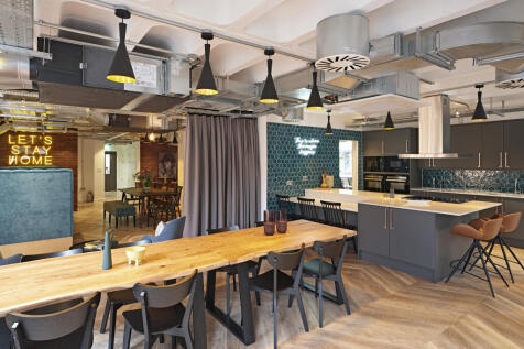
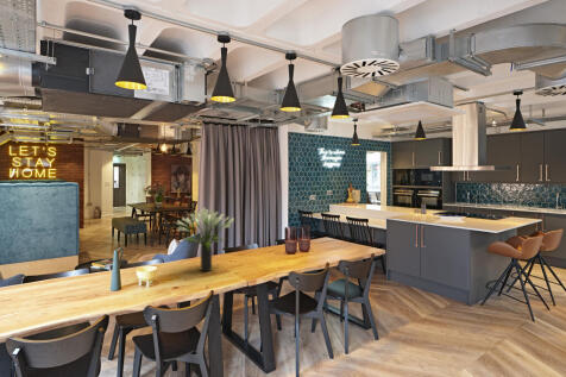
+ potted plant [176,207,235,272]
